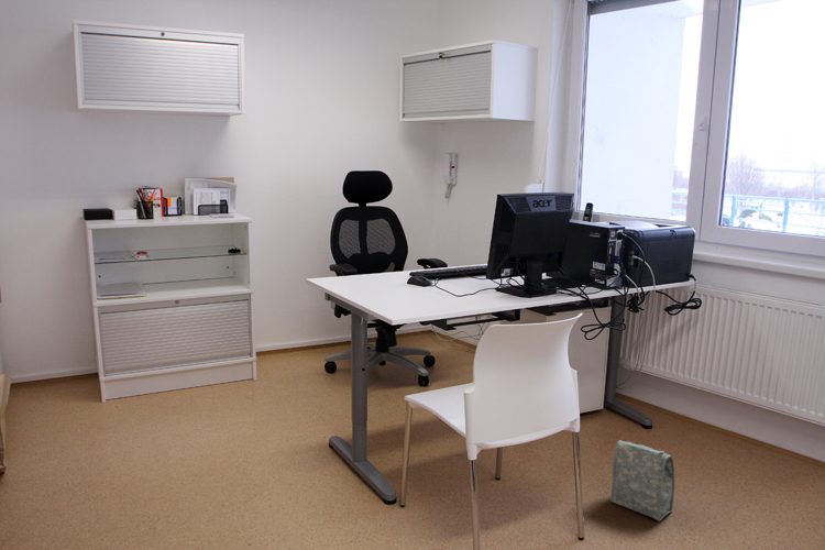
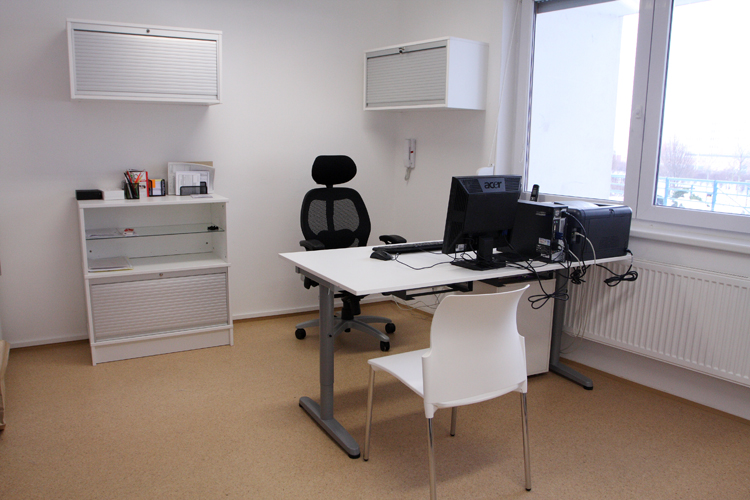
- bag [609,439,675,522]
